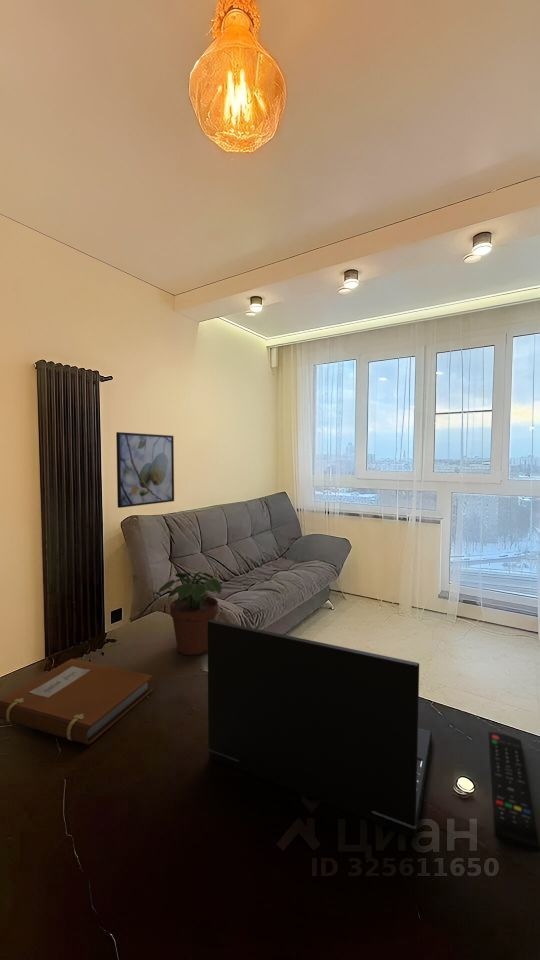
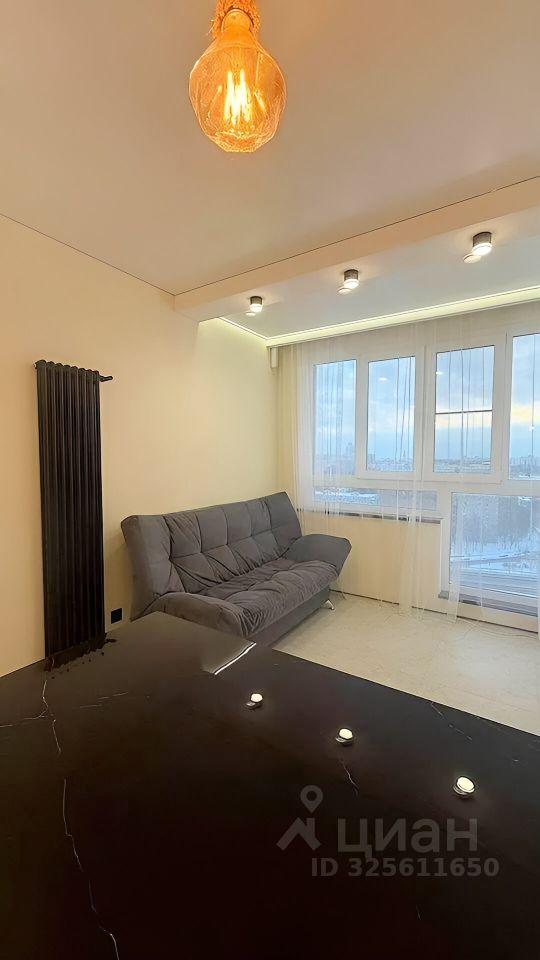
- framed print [115,431,175,509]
- remote control [488,731,540,854]
- notebook [0,658,154,746]
- potted plant [157,570,223,656]
- laptop [207,619,433,838]
